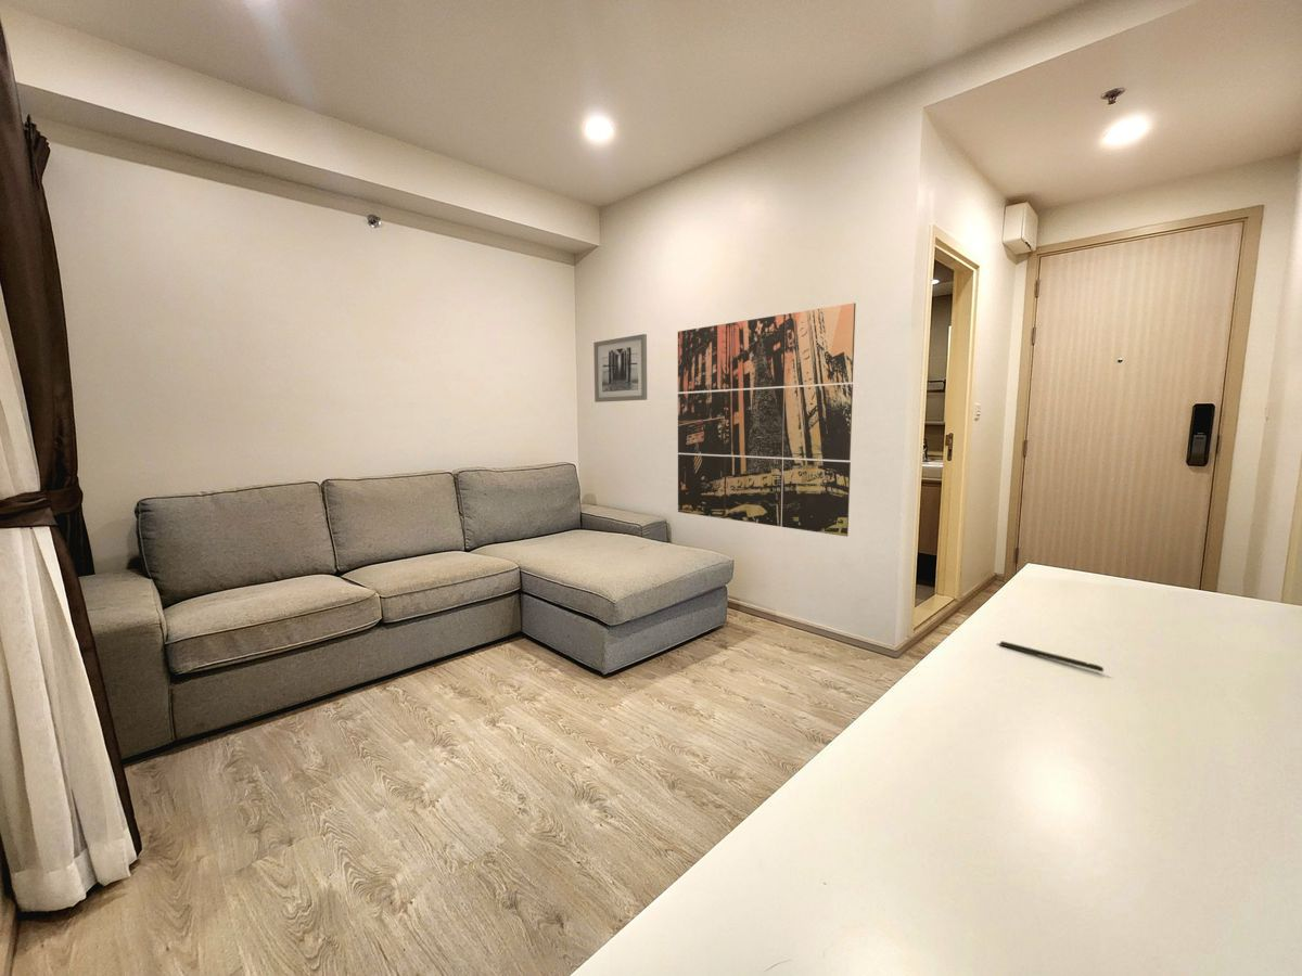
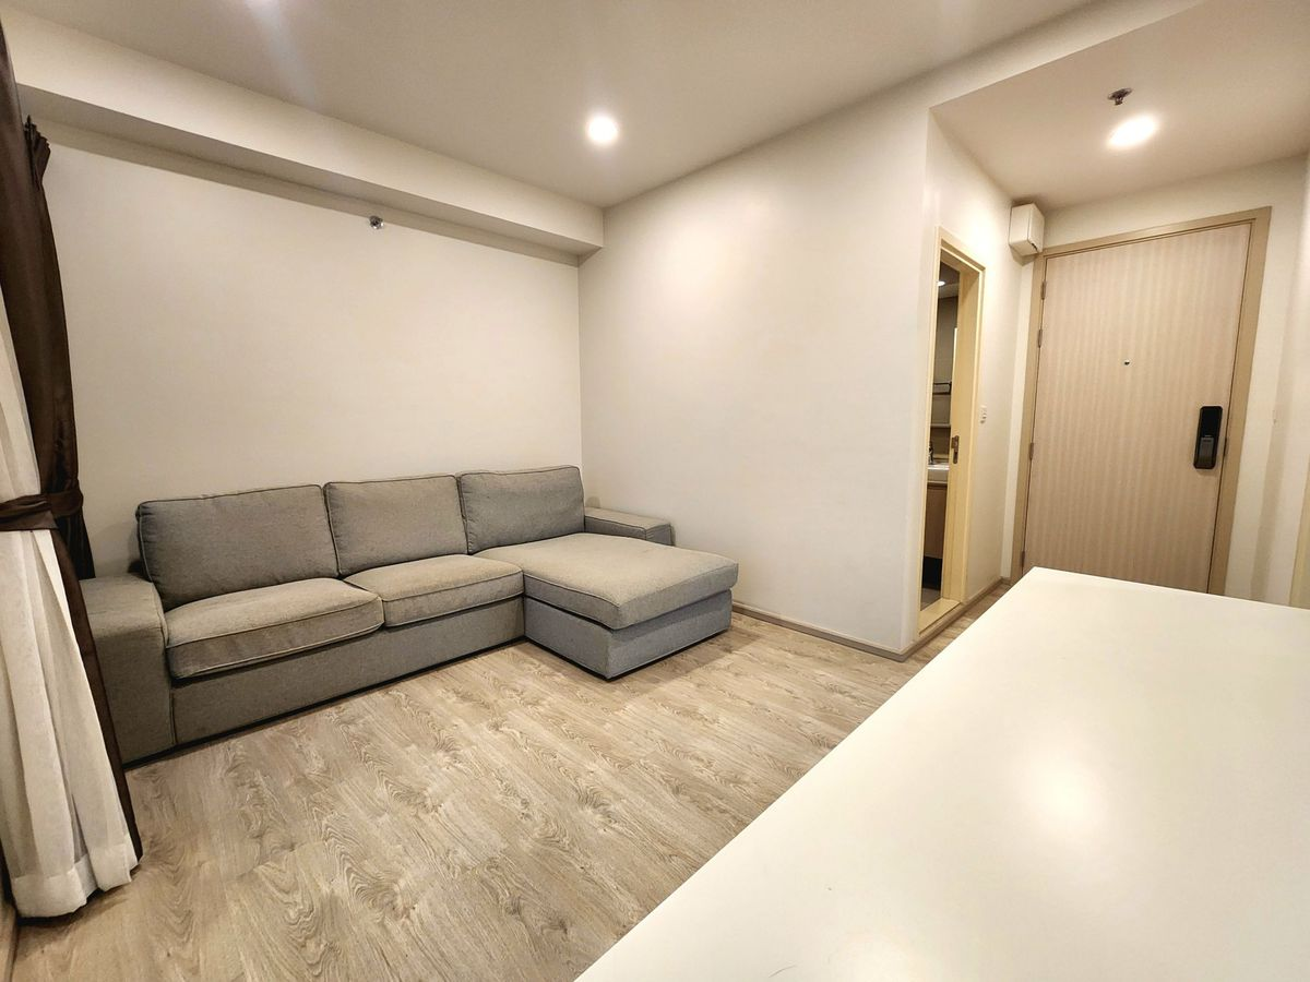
- wall art [592,333,648,403]
- wall art [677,303,857,538]
- pen [996,640,1105,672]
